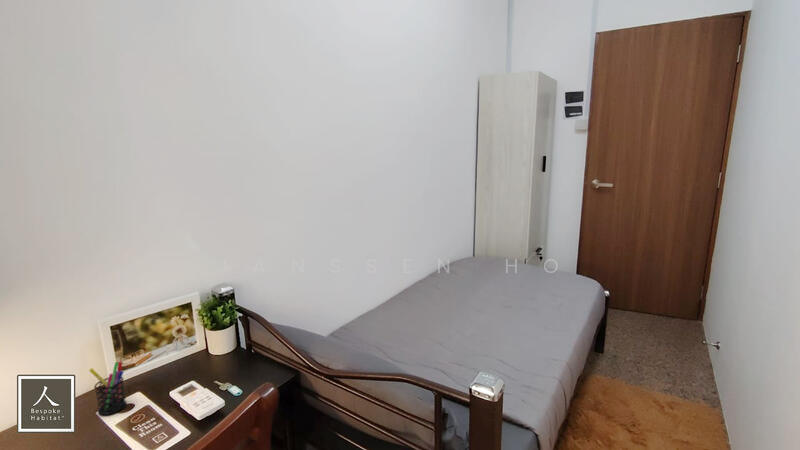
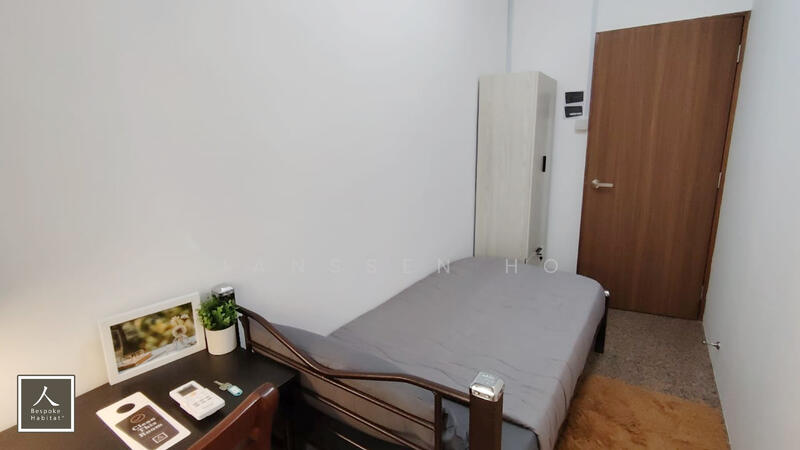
- pen holder [88,360,128,416]
